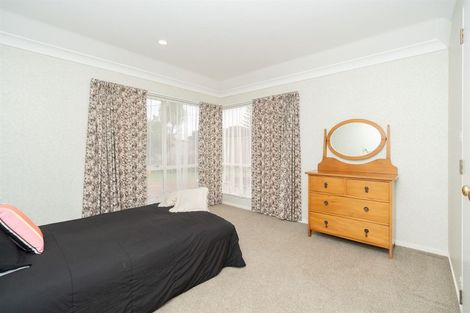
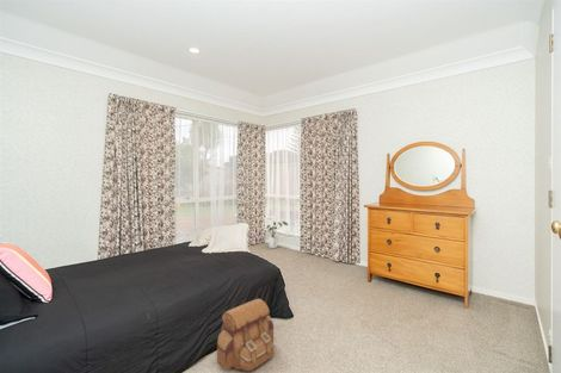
+ backpack [216,298,275,372]
+ house plant [266,220,289,249]
